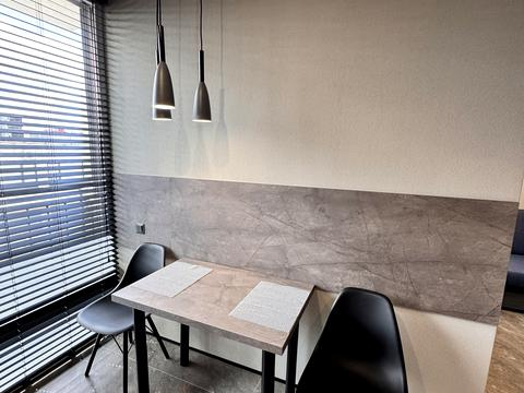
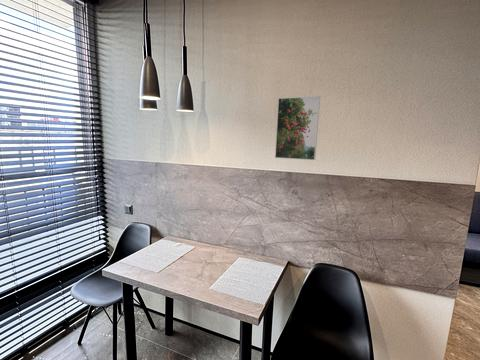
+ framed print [274,95,321,161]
